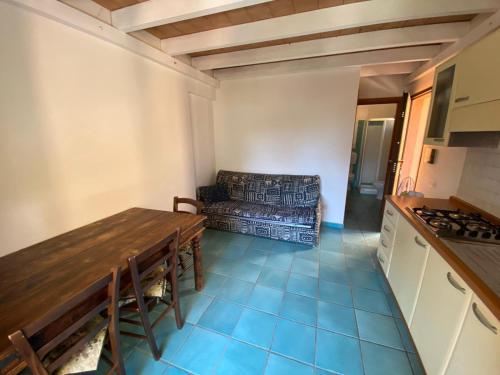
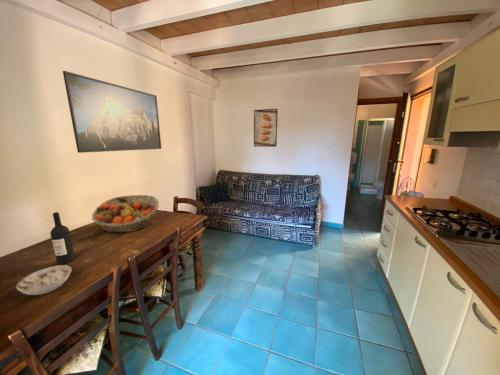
+ bowl [15,264,72,296]
+ wine bottle [49,211,76,265]
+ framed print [253,108,279,148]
+ fruit basket [91,194,160,233]
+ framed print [62,70,162,154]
